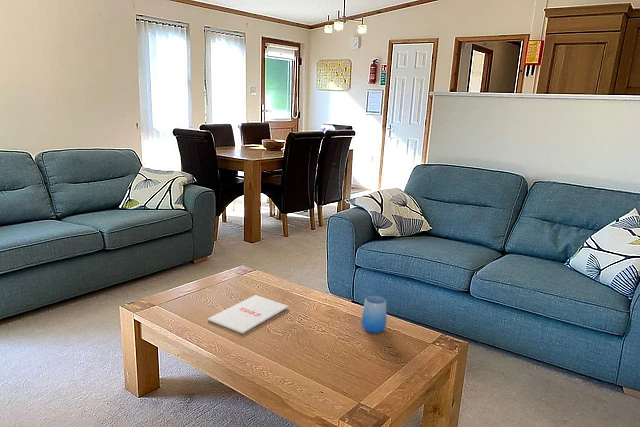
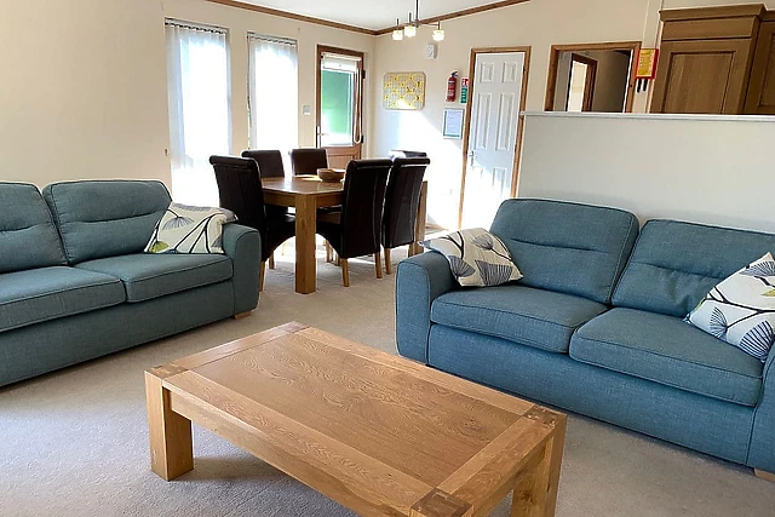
- magazine [207,294,289,335]
- cup [361,295,388,334]
